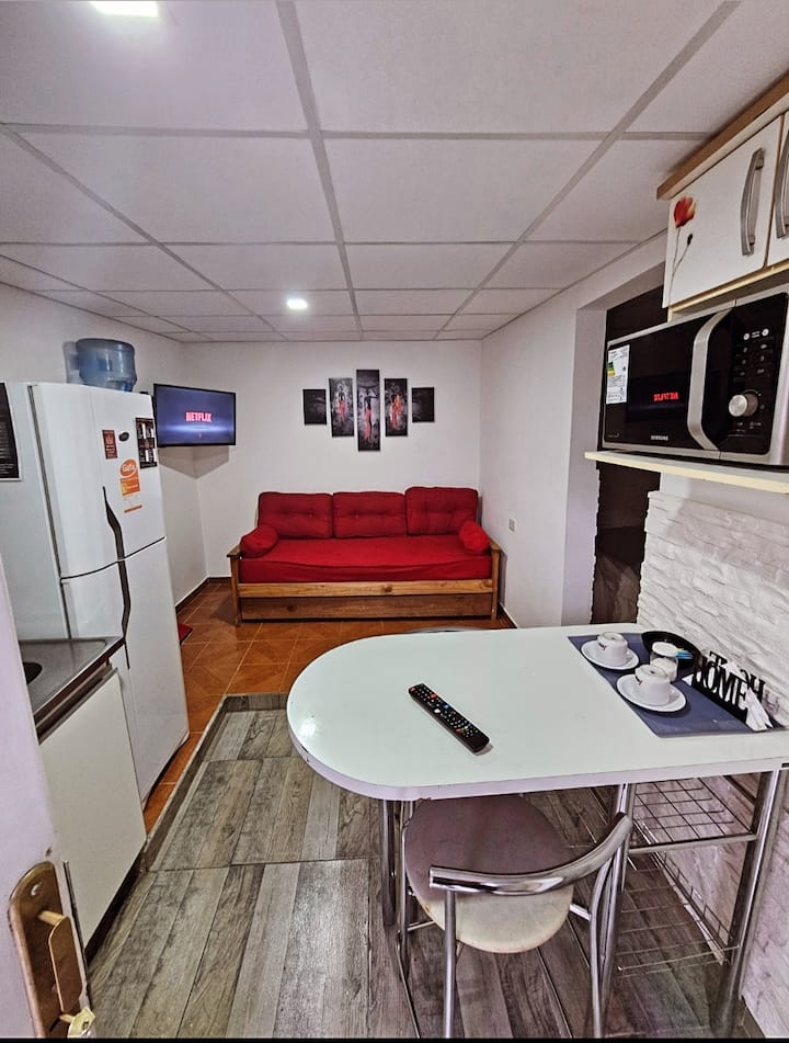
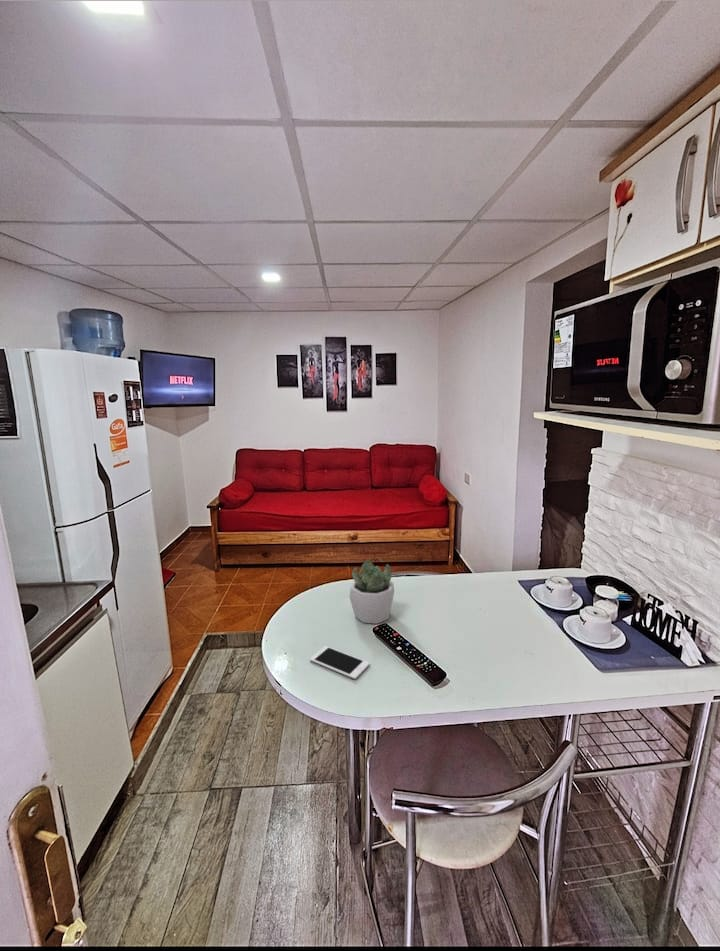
+ cell phone [309,645,371,680]
+ succulent plant [349,559,395,625]
